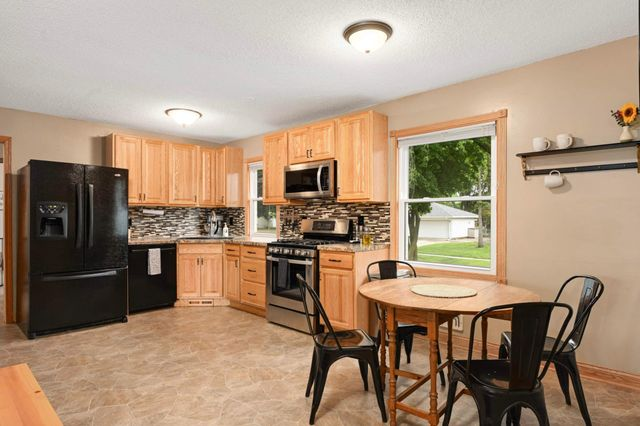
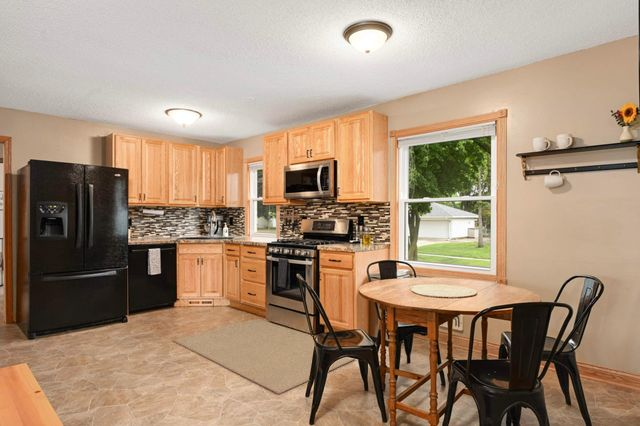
+ rug [171,318,356,395]
